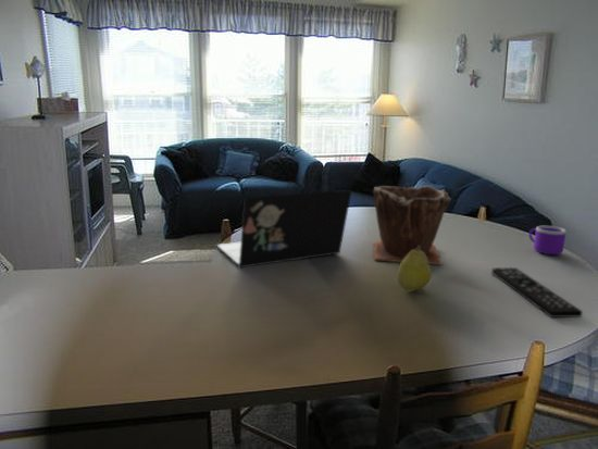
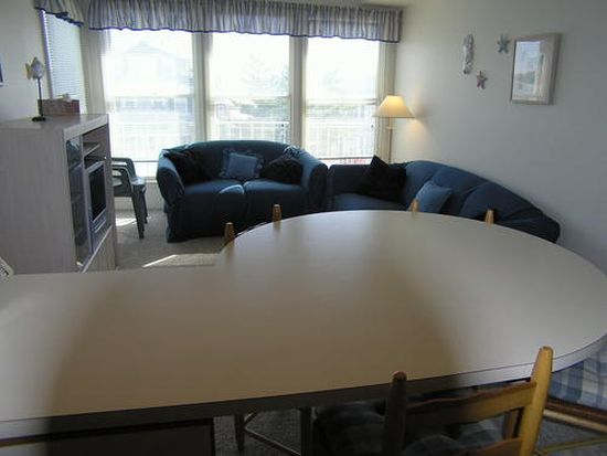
- fruit [397,246,433,291]
- plant pot [372,185,452,266]
- remote control [490,266,584,319]
- mug [528,225,568,255]
- laptop [215,189,353,269]
